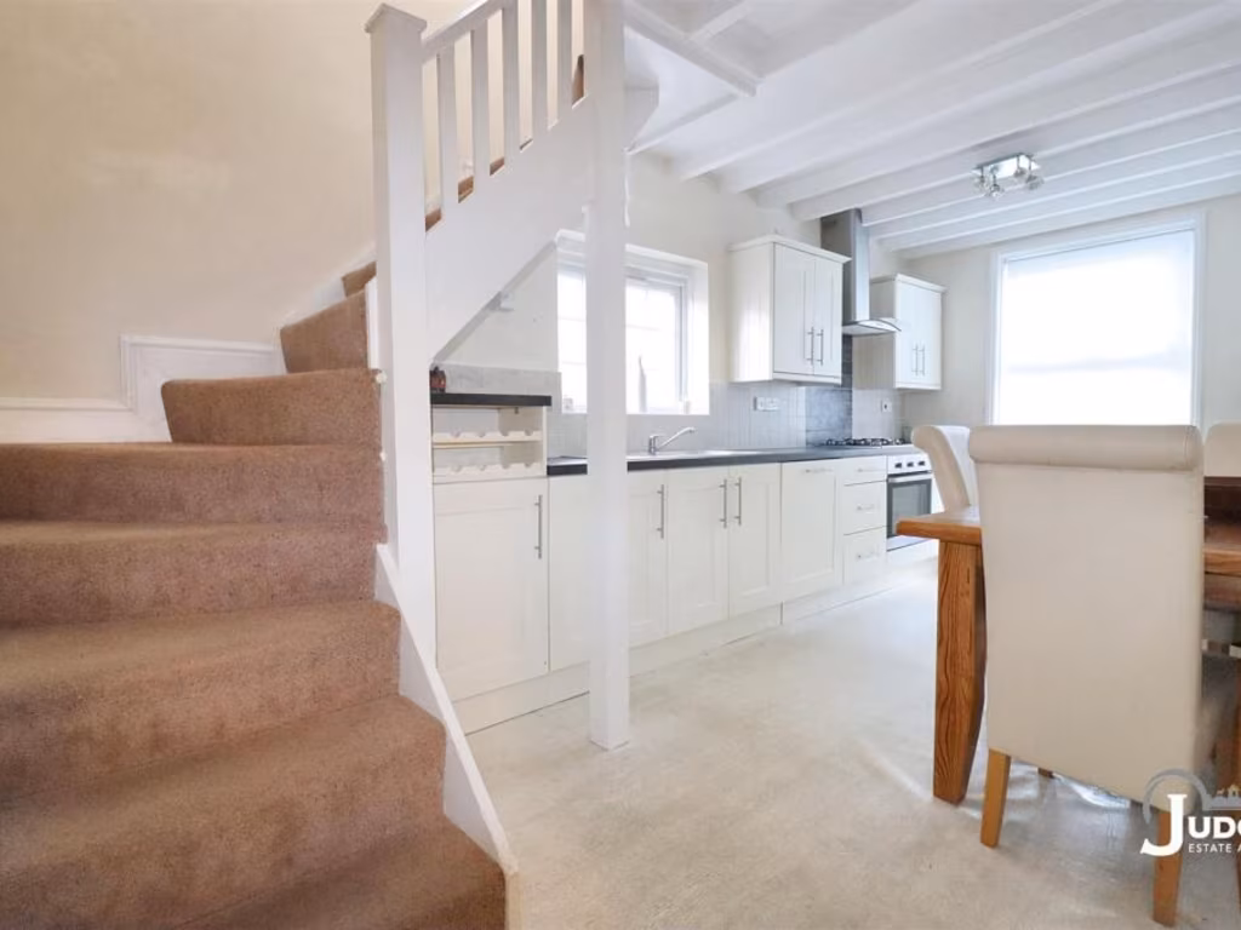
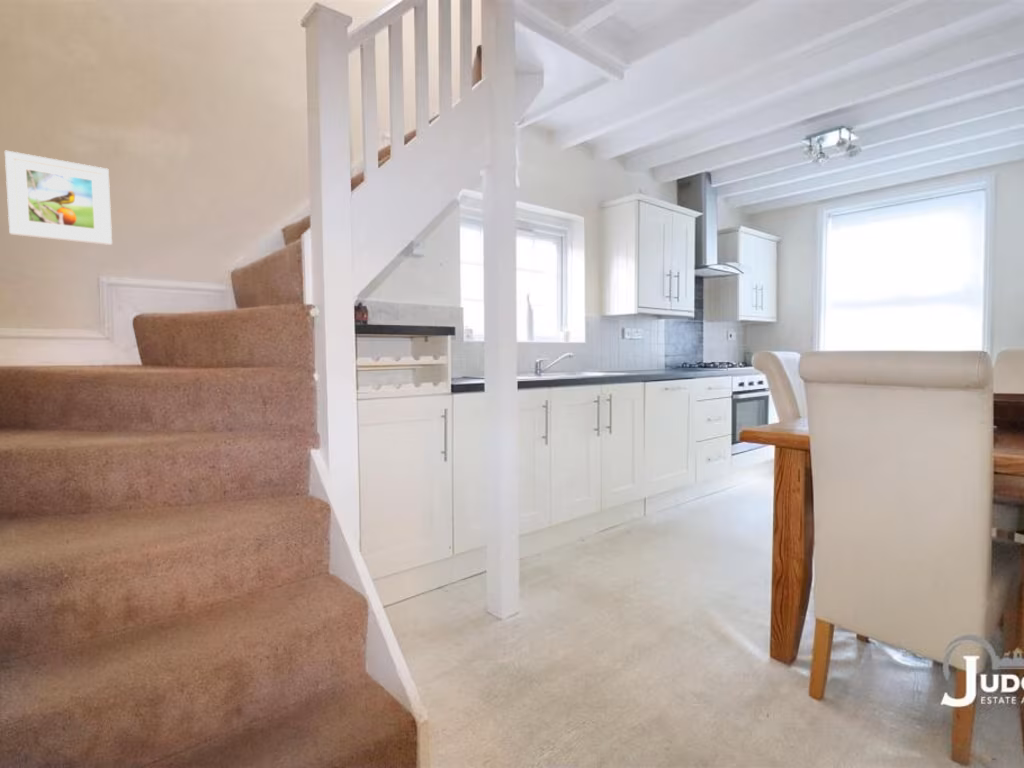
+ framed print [4,150,113,246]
